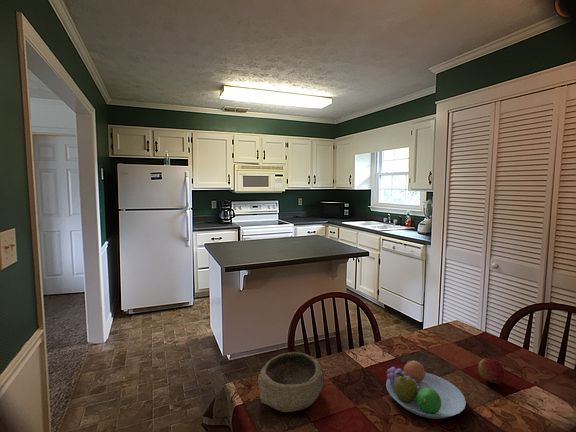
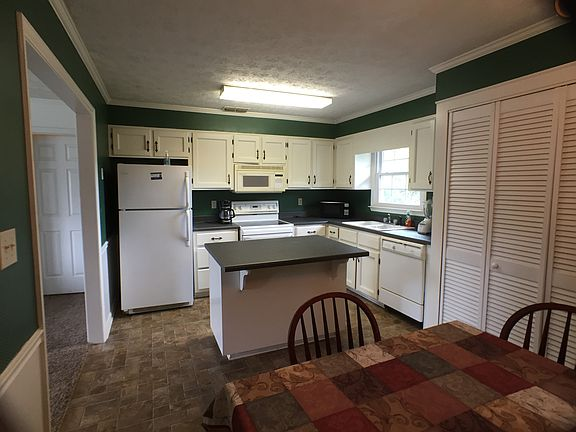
- apple [477,357,505,385]
- bowl [257,351,325,413]
- fruit bowl [385,358,467,420]
